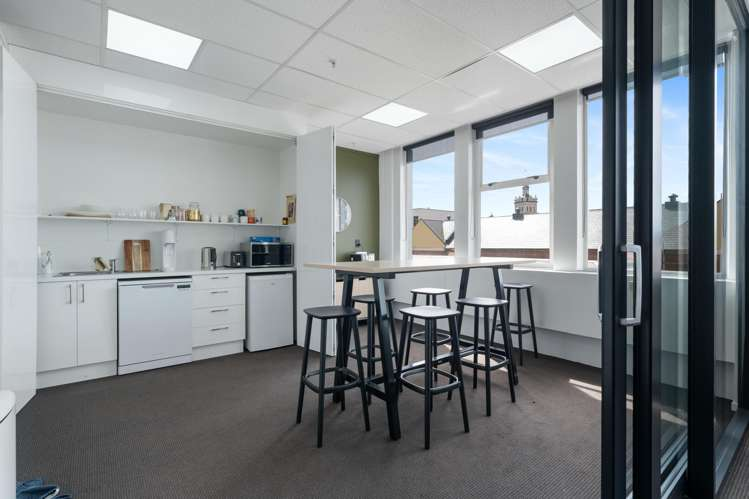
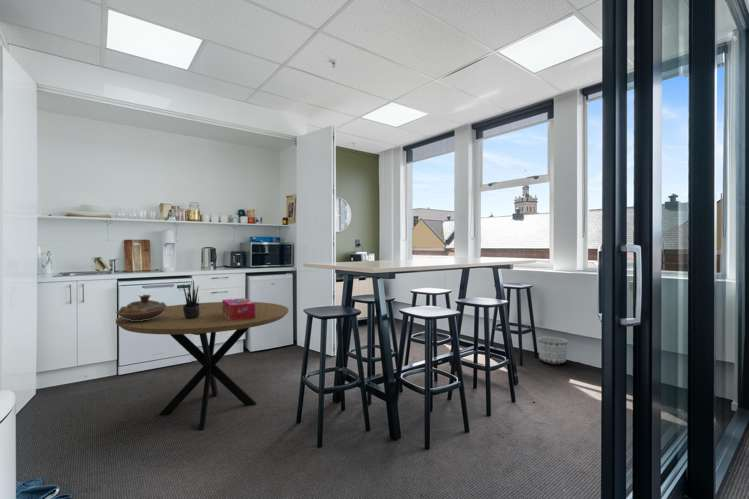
+ planter [537,336,568,365]
+ tissue box [221,297,255,321]
+ dining table [115,301,289,431]
+ decorative bowl [115,294,170,321]
+ potted plant [182,279,200,319]
